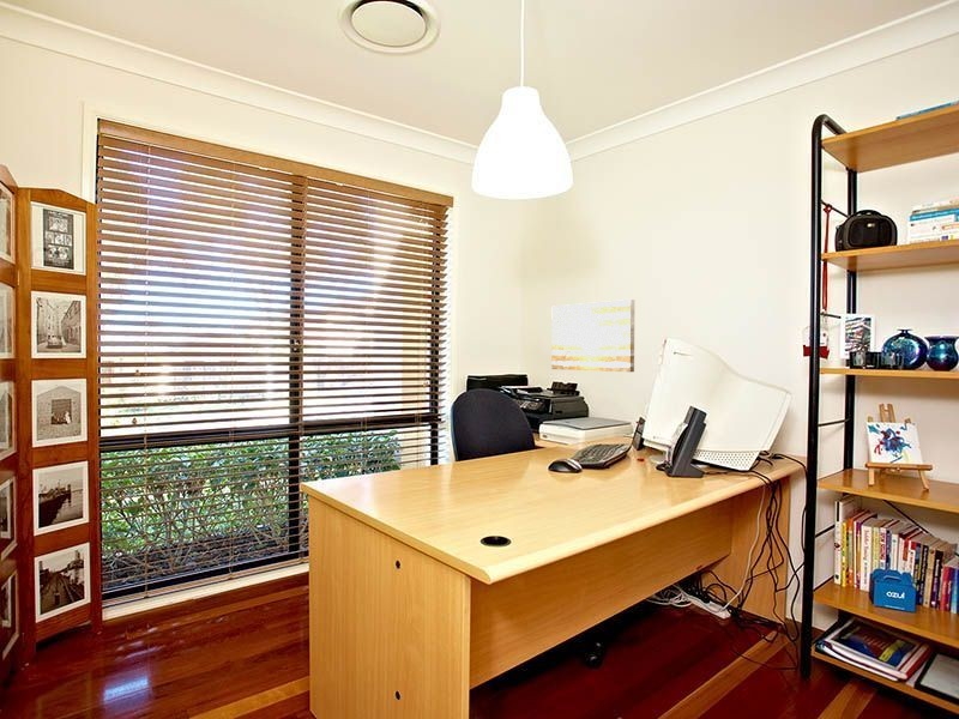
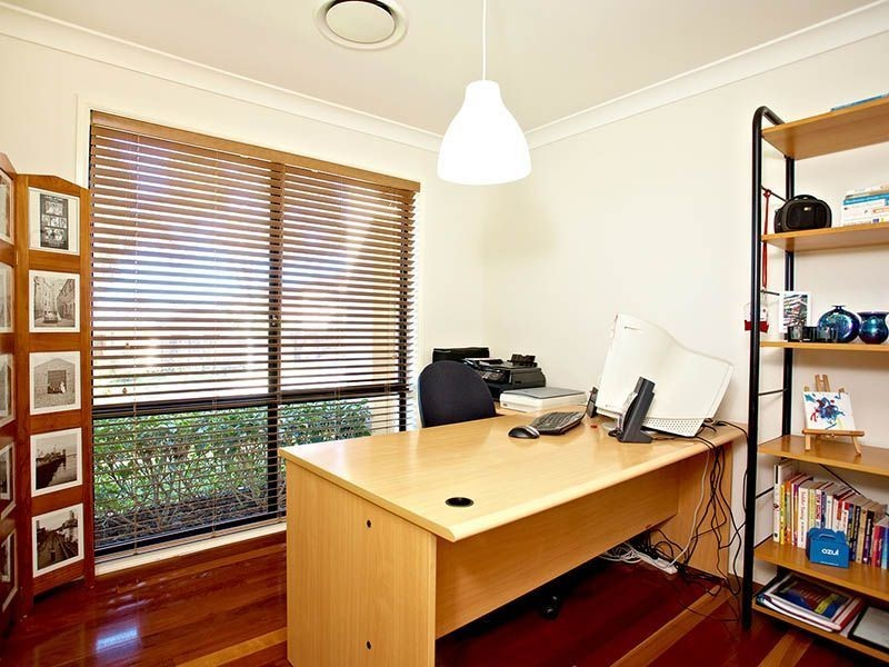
- wall art [550,298,635,373]
